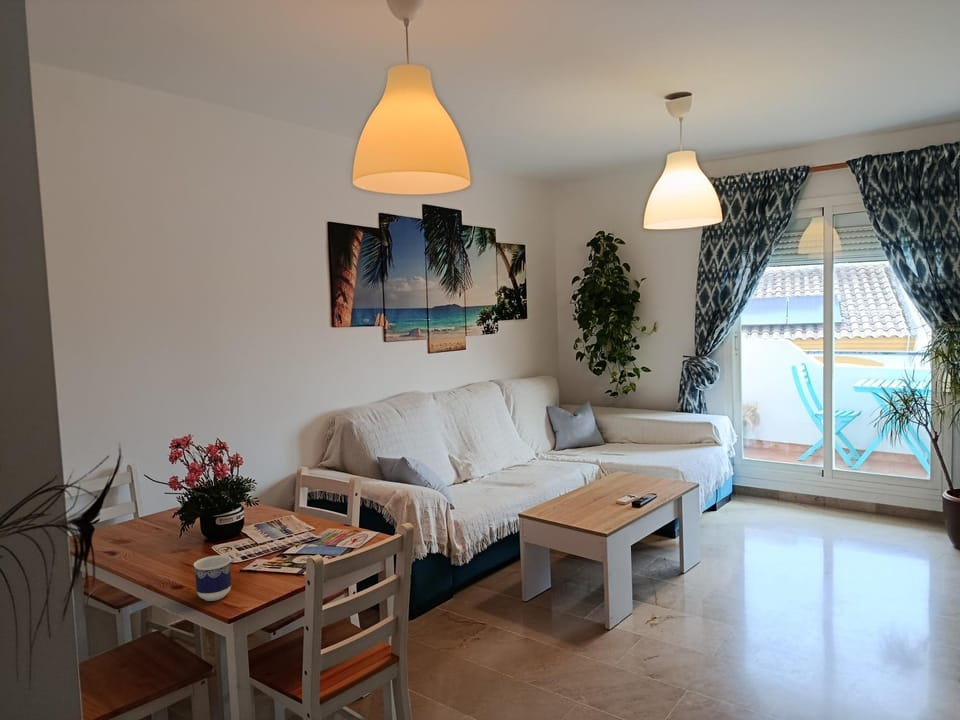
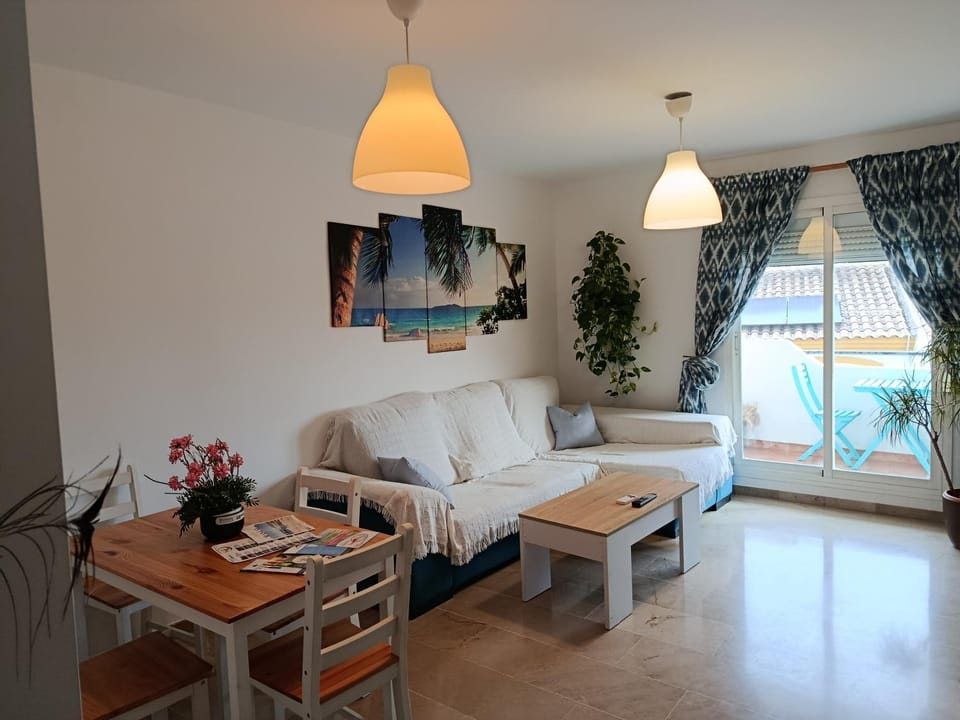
- cup [193,554,232,602]
